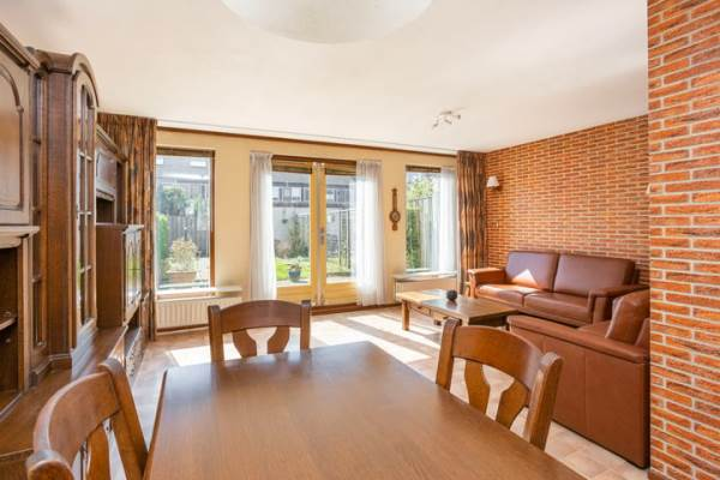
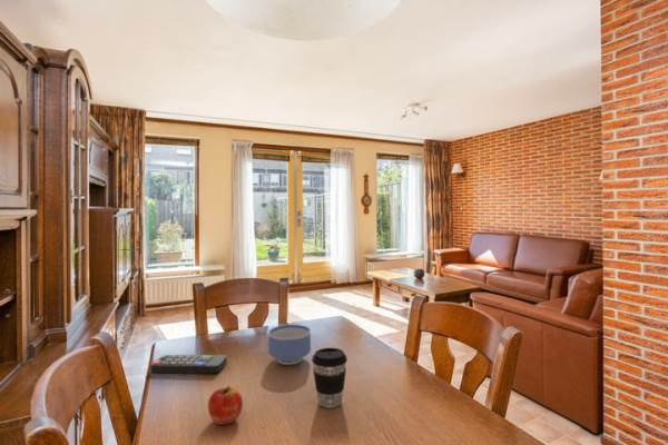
+ remote control [149,354,228,374]
+ bowl [267,324,312,366]
+ apple [207,385,244,426]
+ coffee cup [311,347,348,409]
